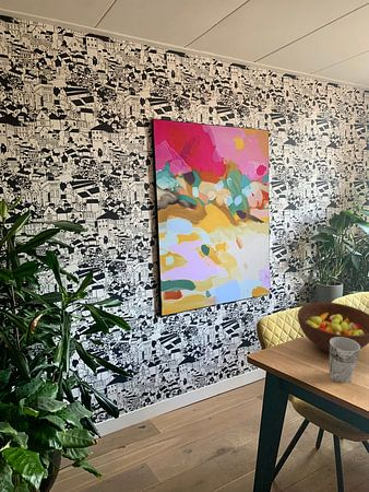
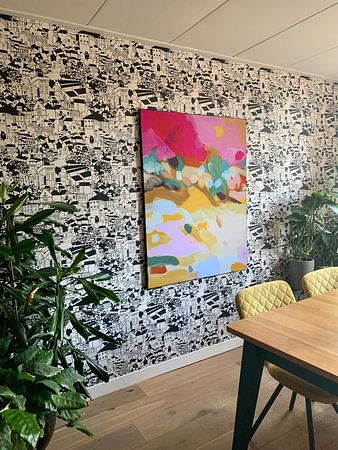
- cup [329,337,361,384]
- fruit bowl [297,301,369,354]
